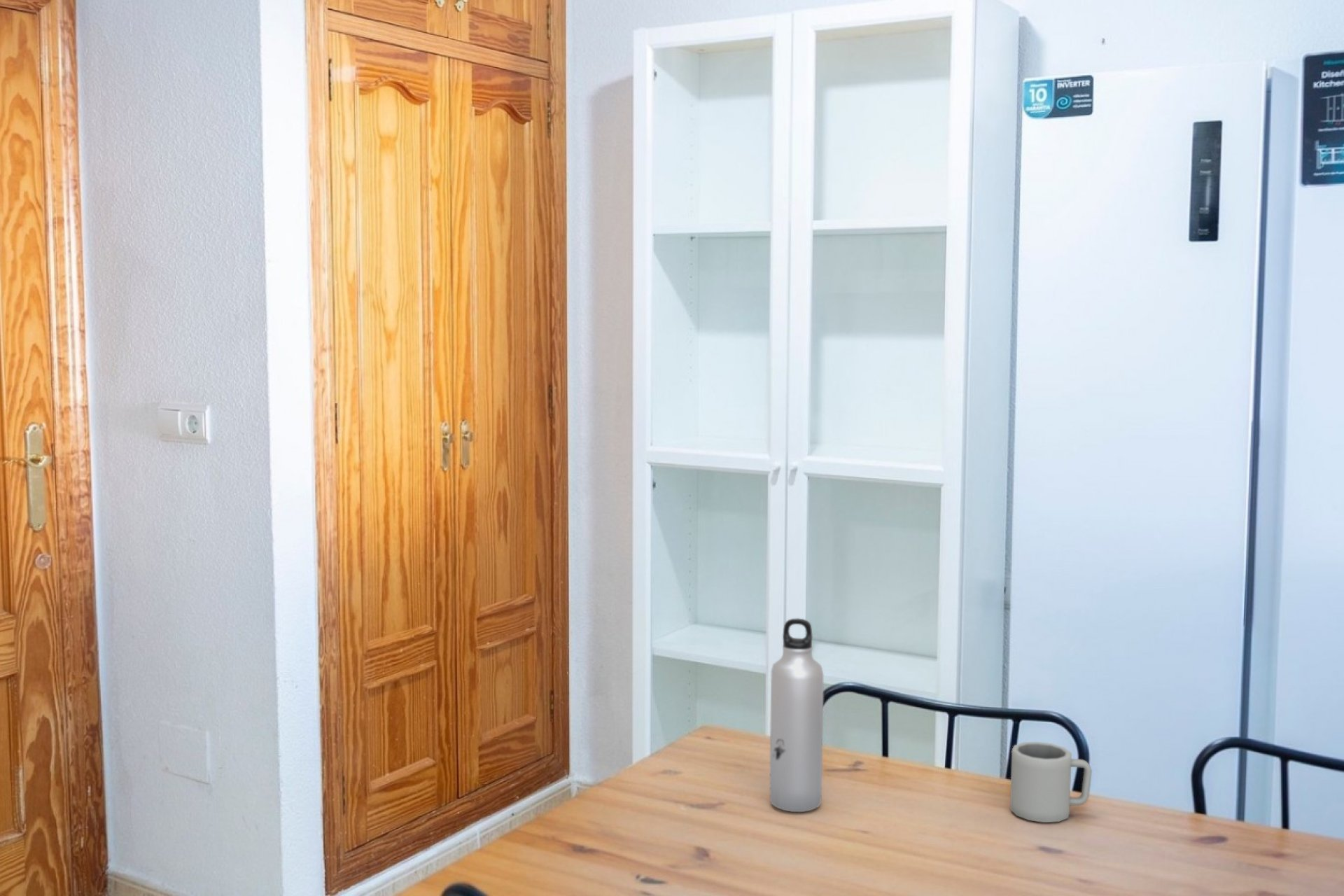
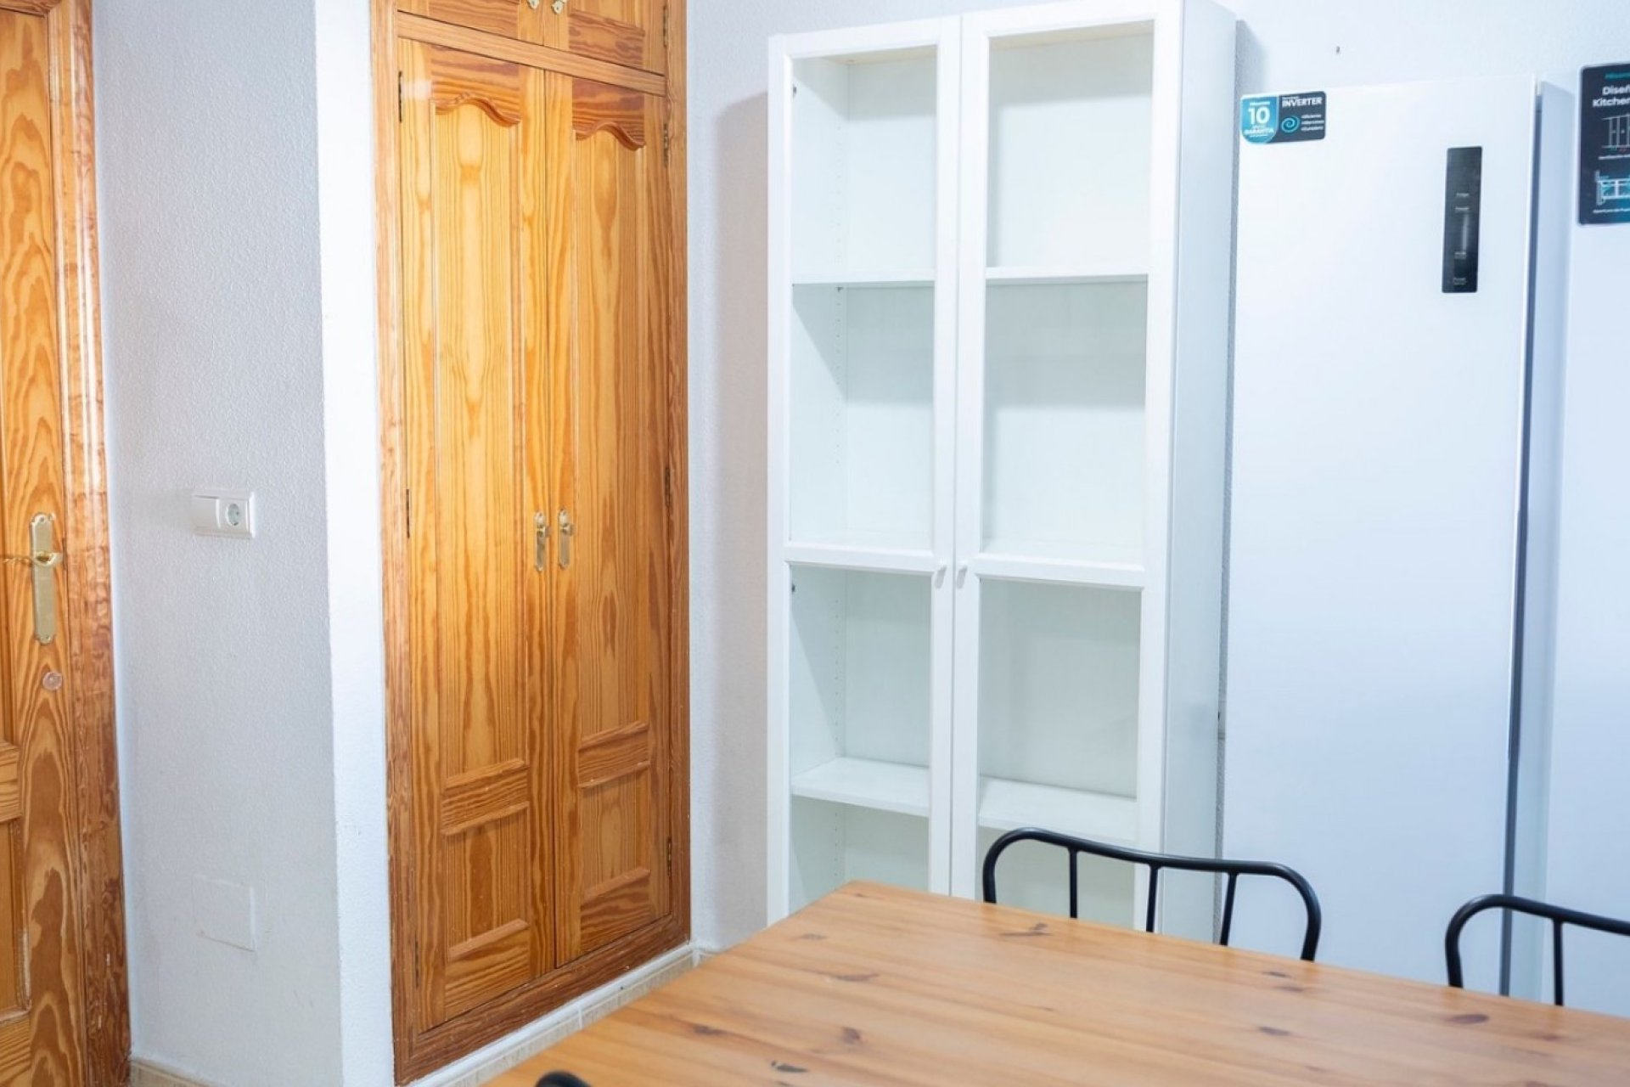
- water bottle [769,617,824,813]
- cup [1009,741,1093,823]
